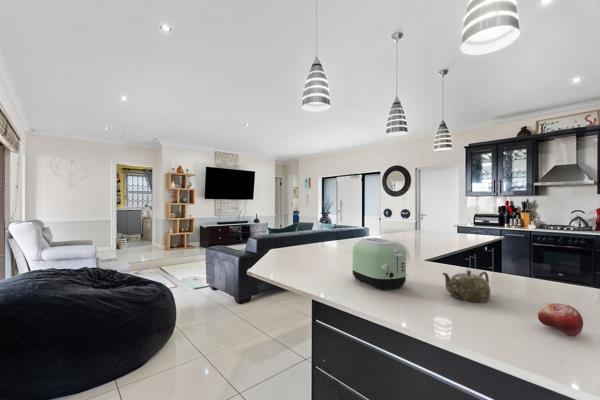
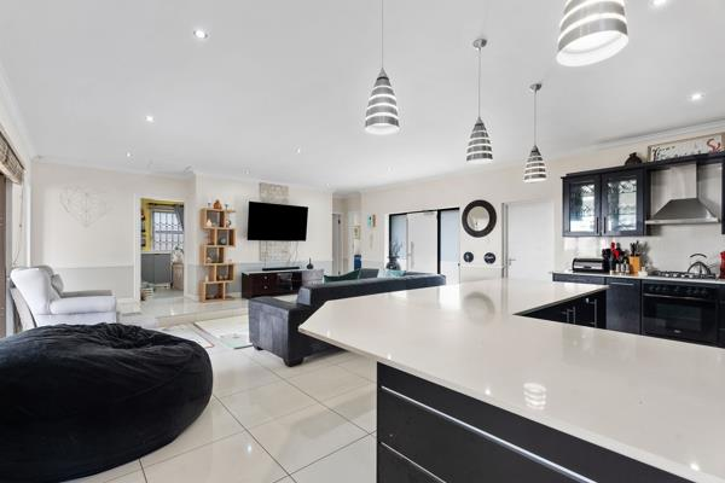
- teapot [442,269,492,303]
- toaster [351,237,408,291]
- fruit [537,302,584,337]
